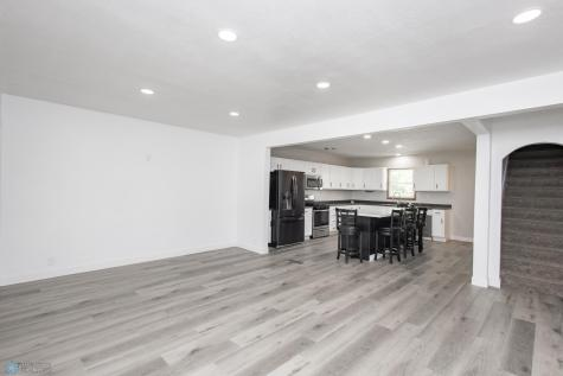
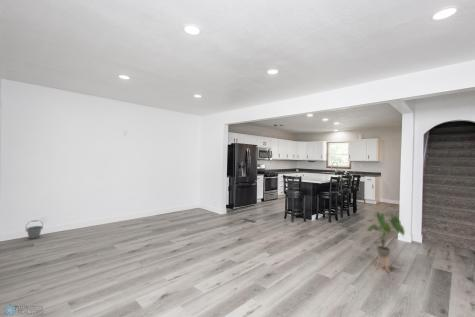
+ house plant [366,212,406,273]
+ bucket [25,219,44,240]
